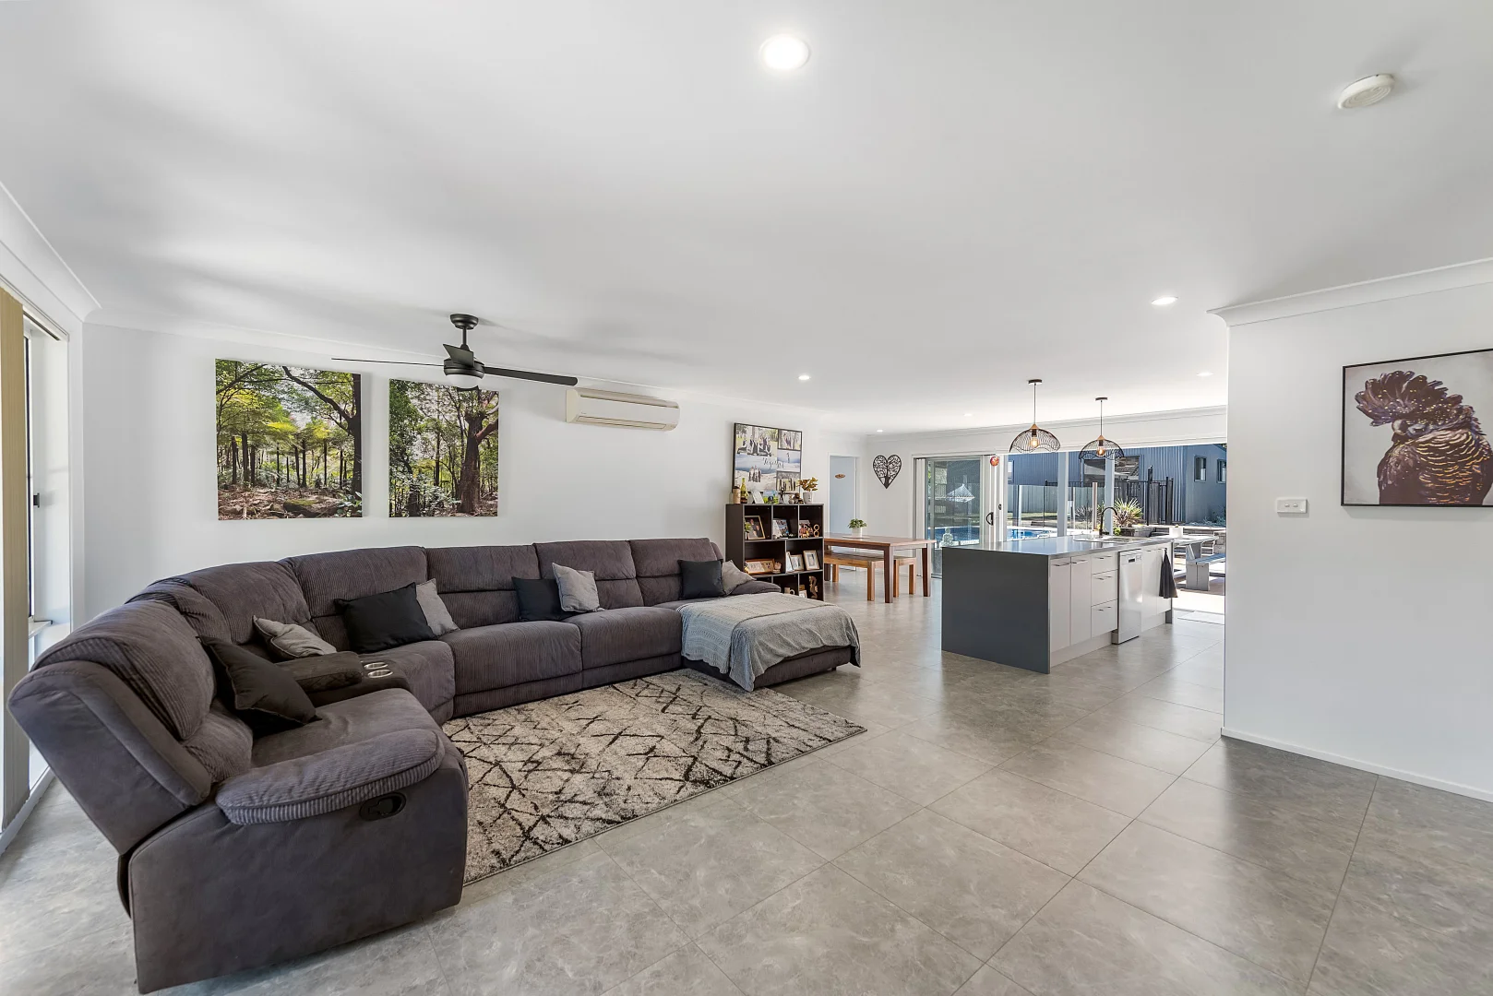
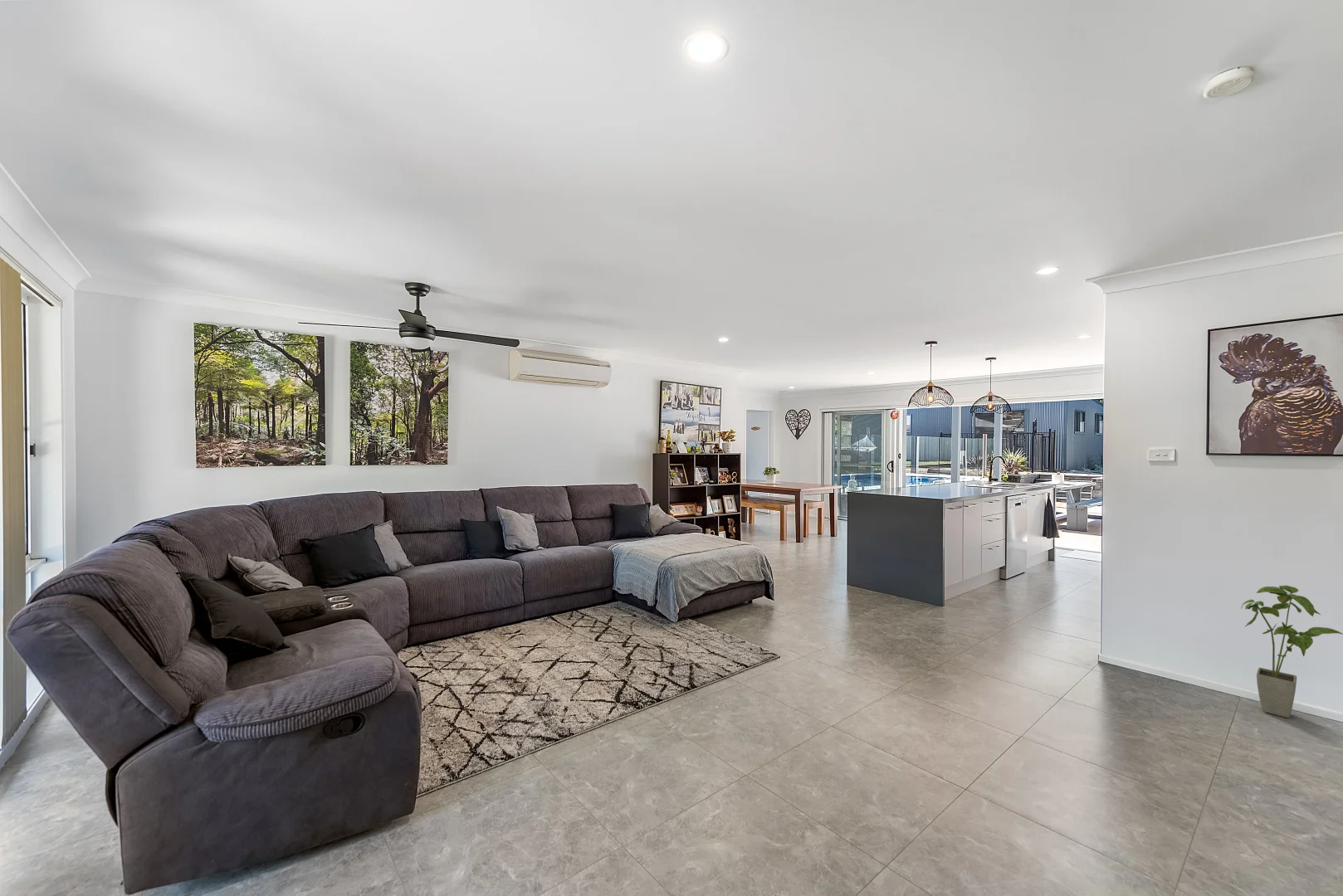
+ house plant [1240,585,1343,718]
